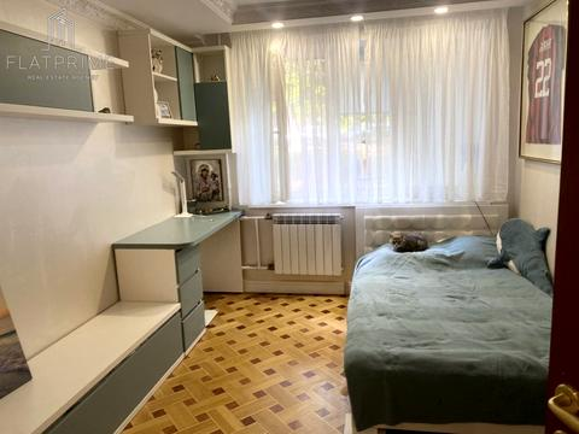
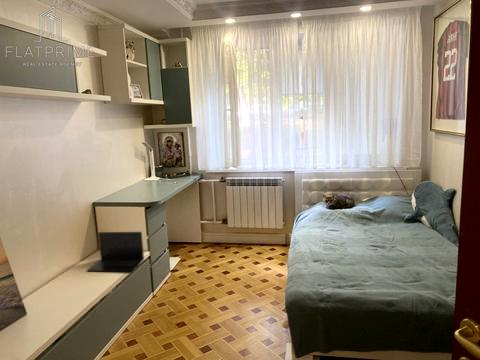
+ laptop [86,231,145,272]
